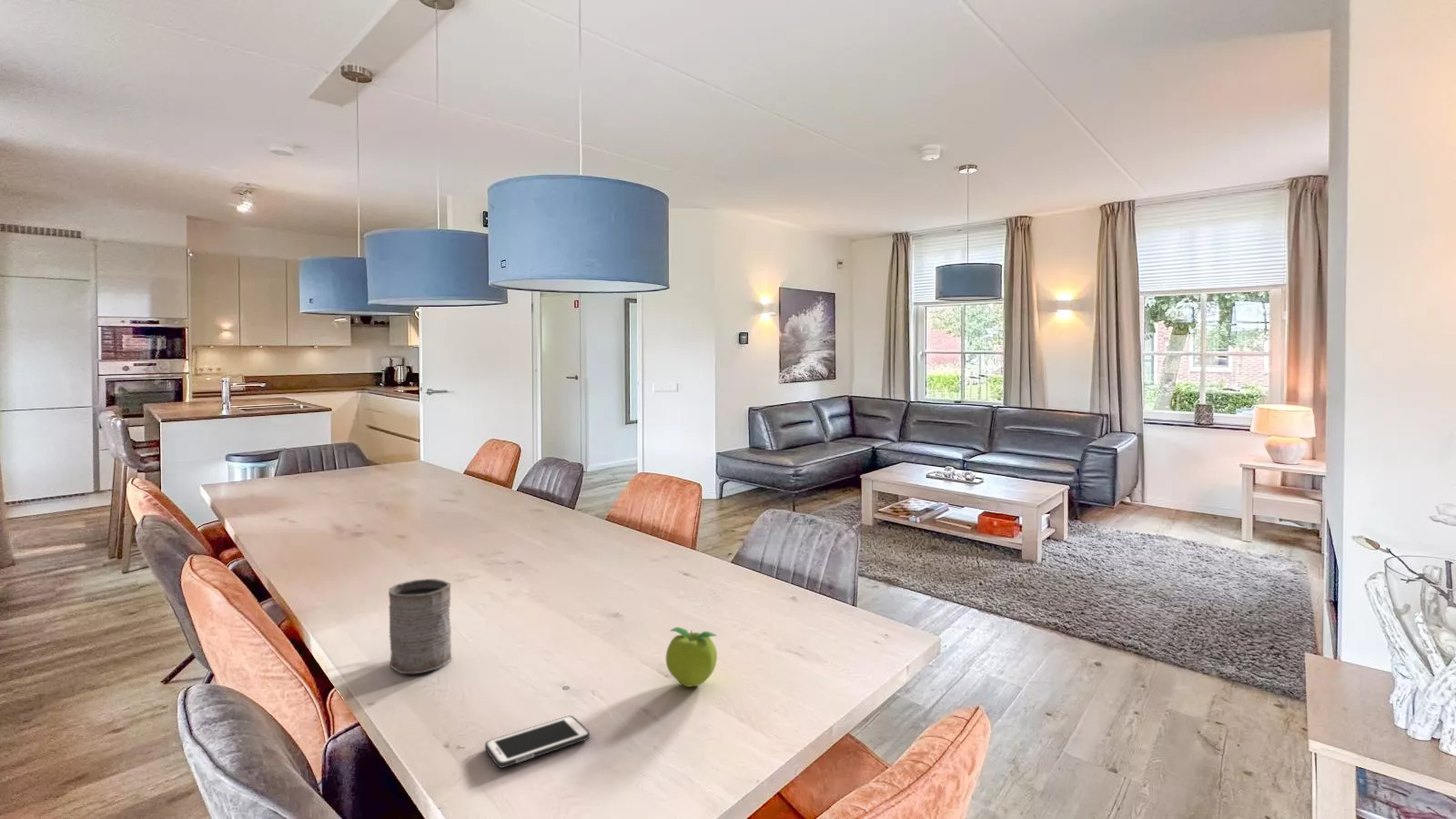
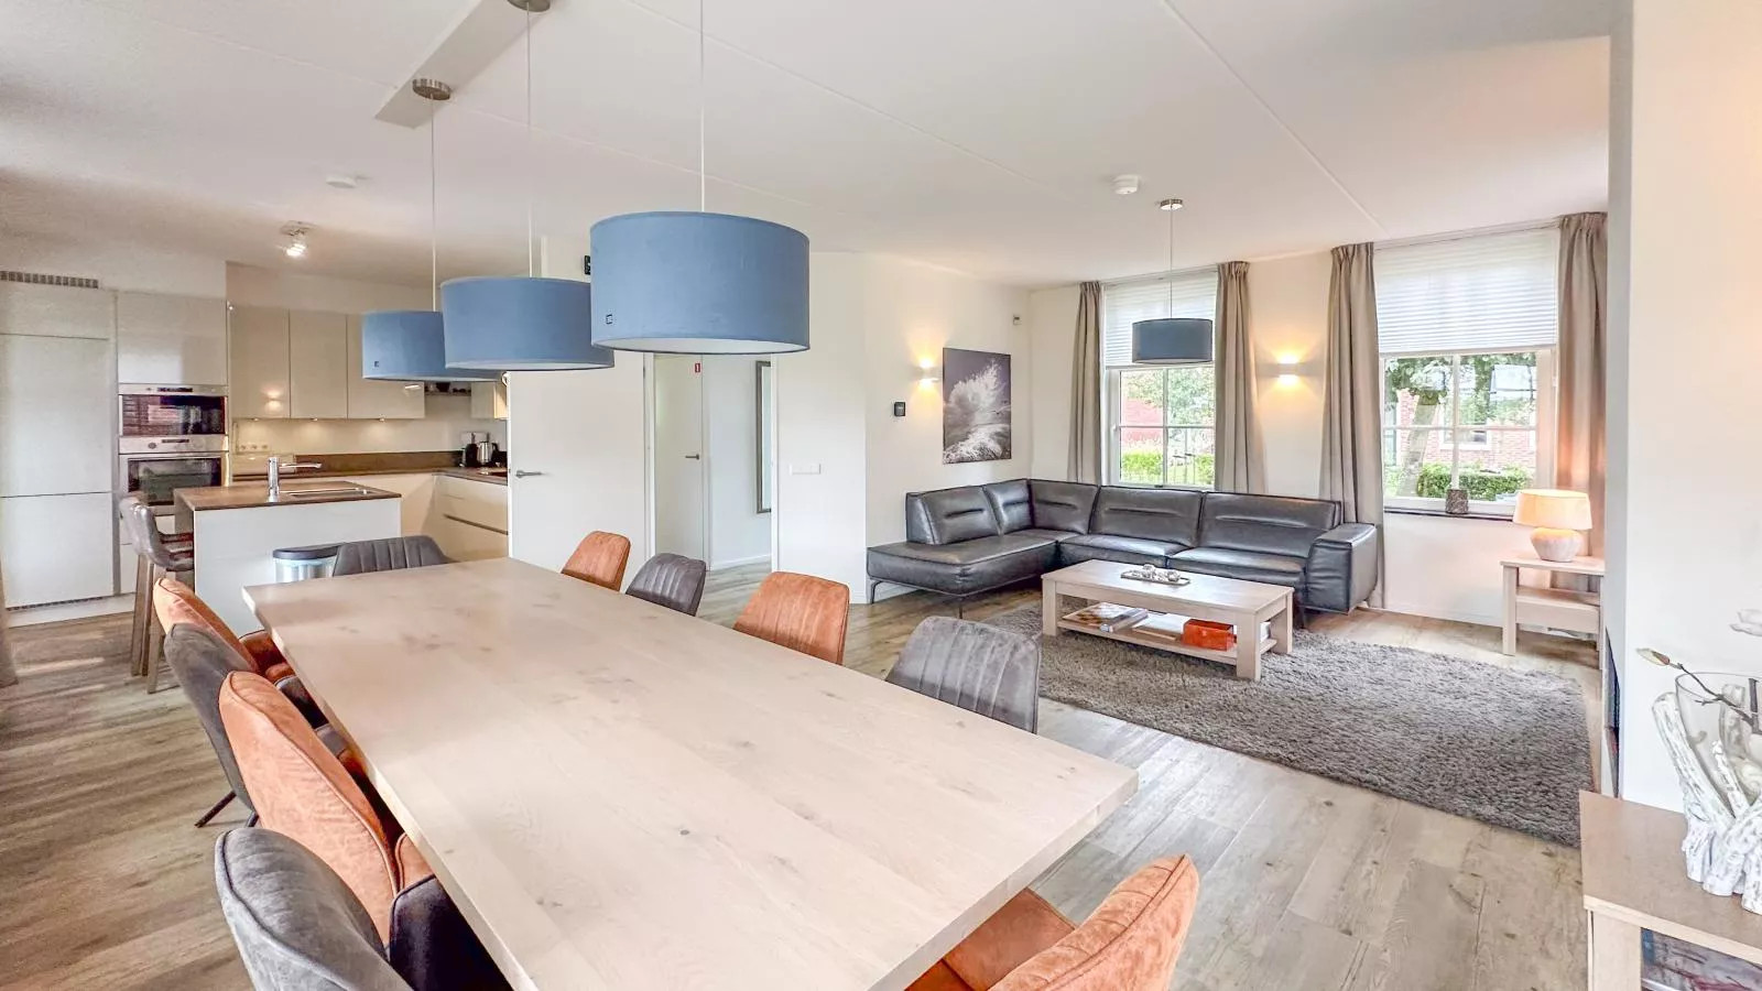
- fruit [665,626,718,688]
- mug [388,578,453,674]
- cell phone [484,715,591,769]
